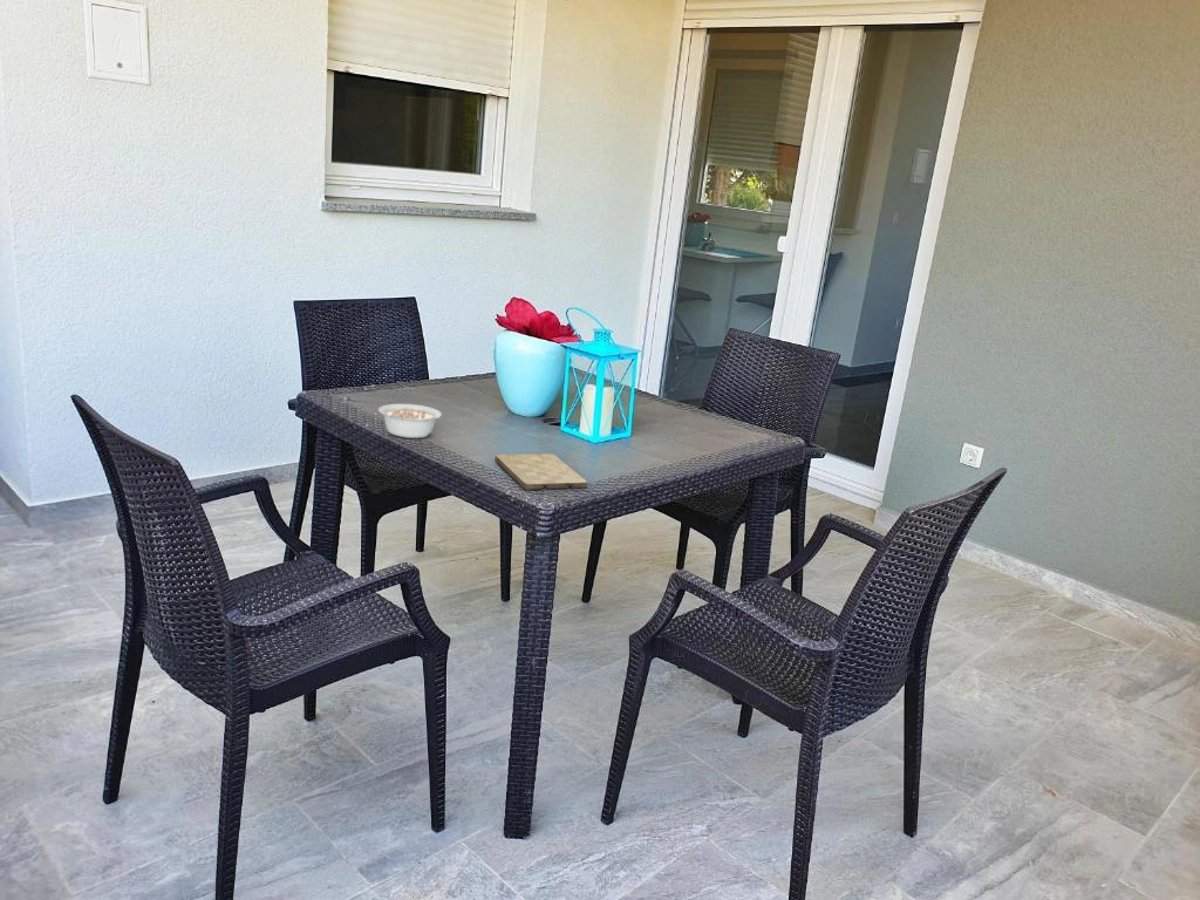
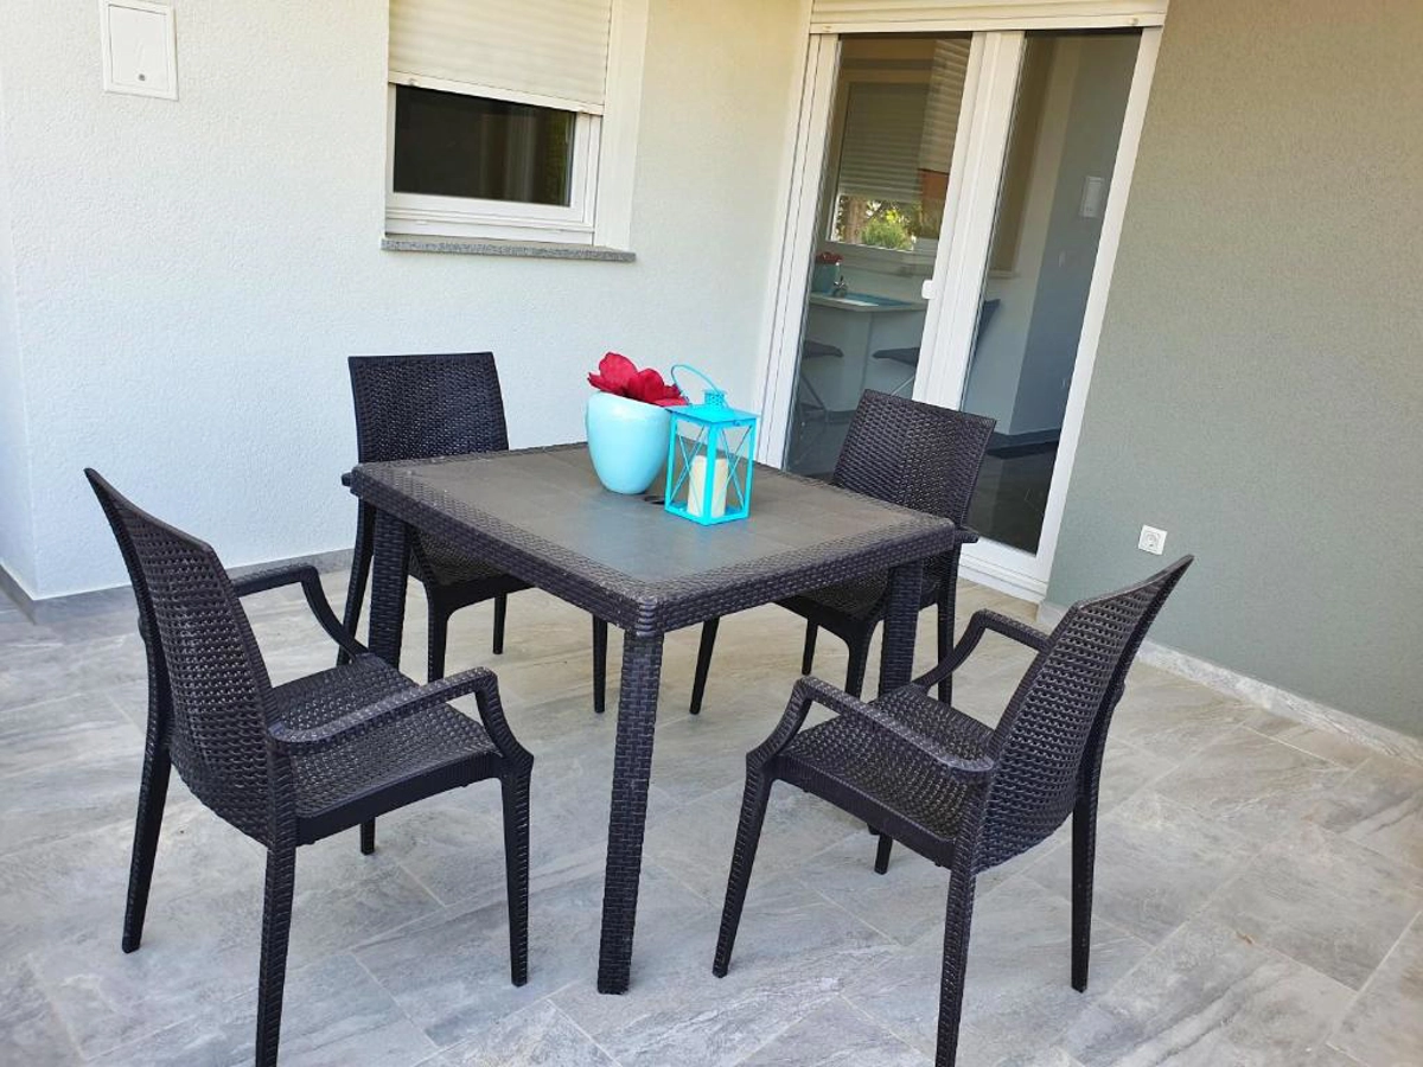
- legume [378,403,443,439]
- cutting board [494,453,588,491]
